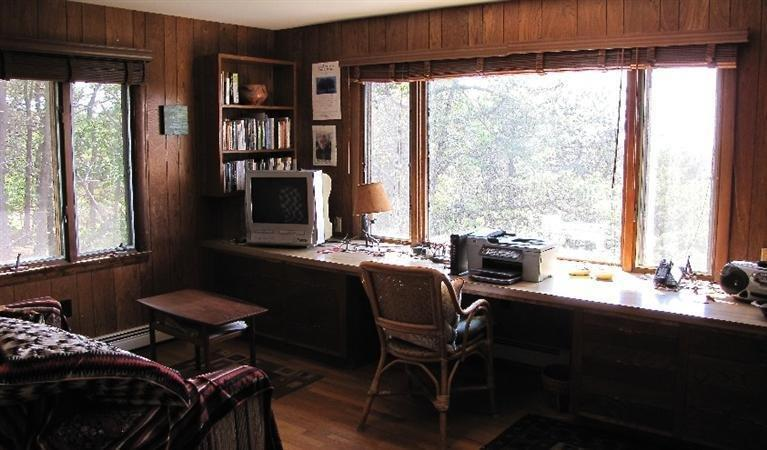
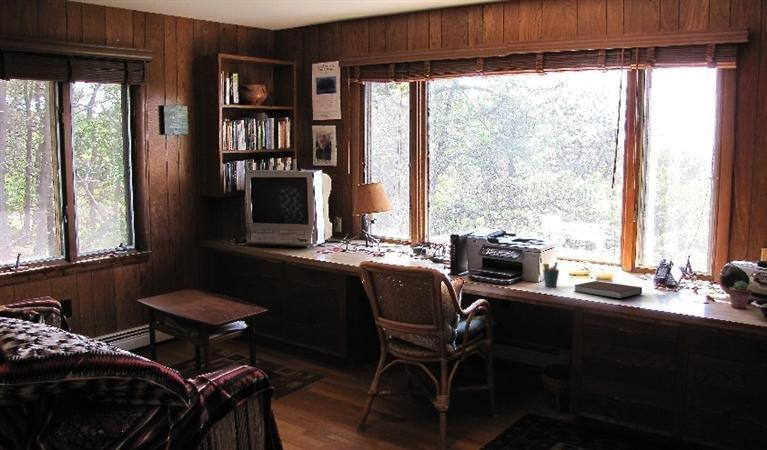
+ pen holder [542,261,560,288]
+ potted succulent [728,280,753,310]
+ notebook [573,280,643,299]
